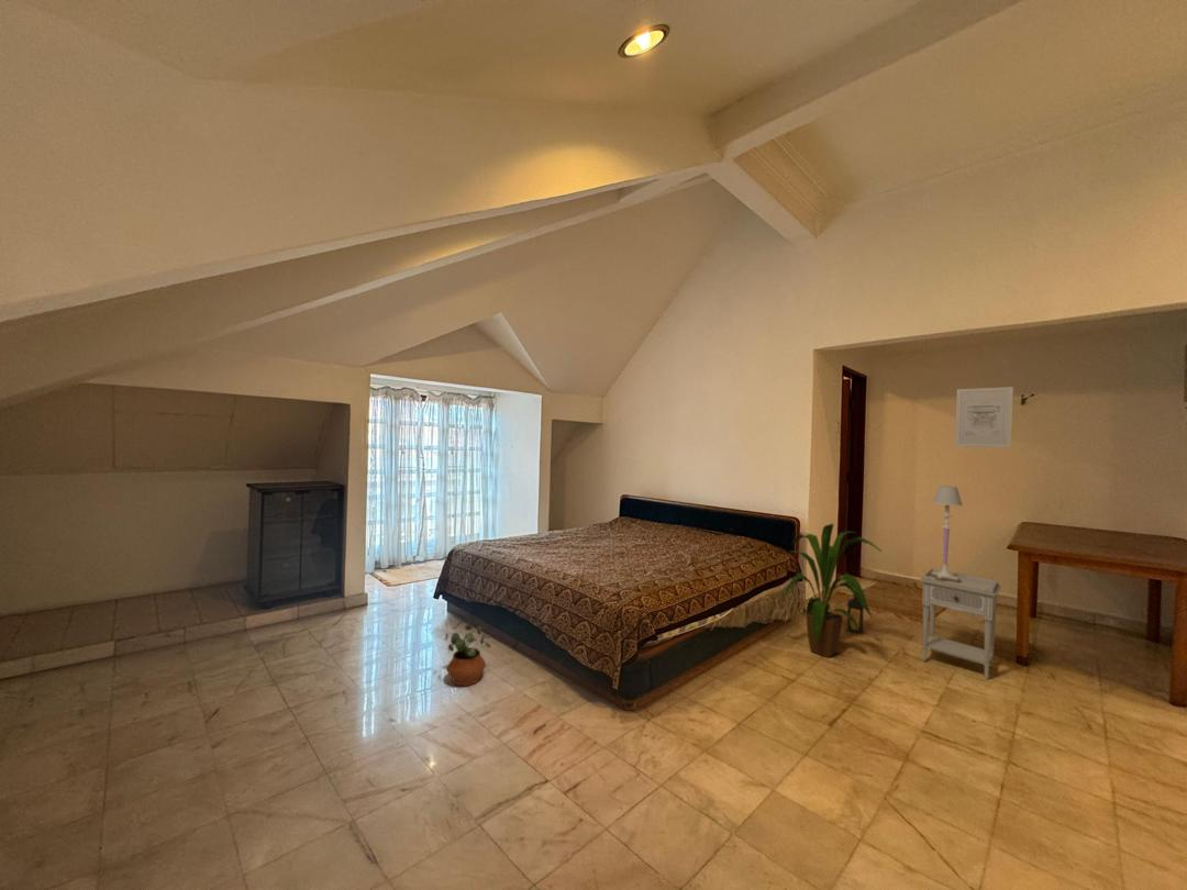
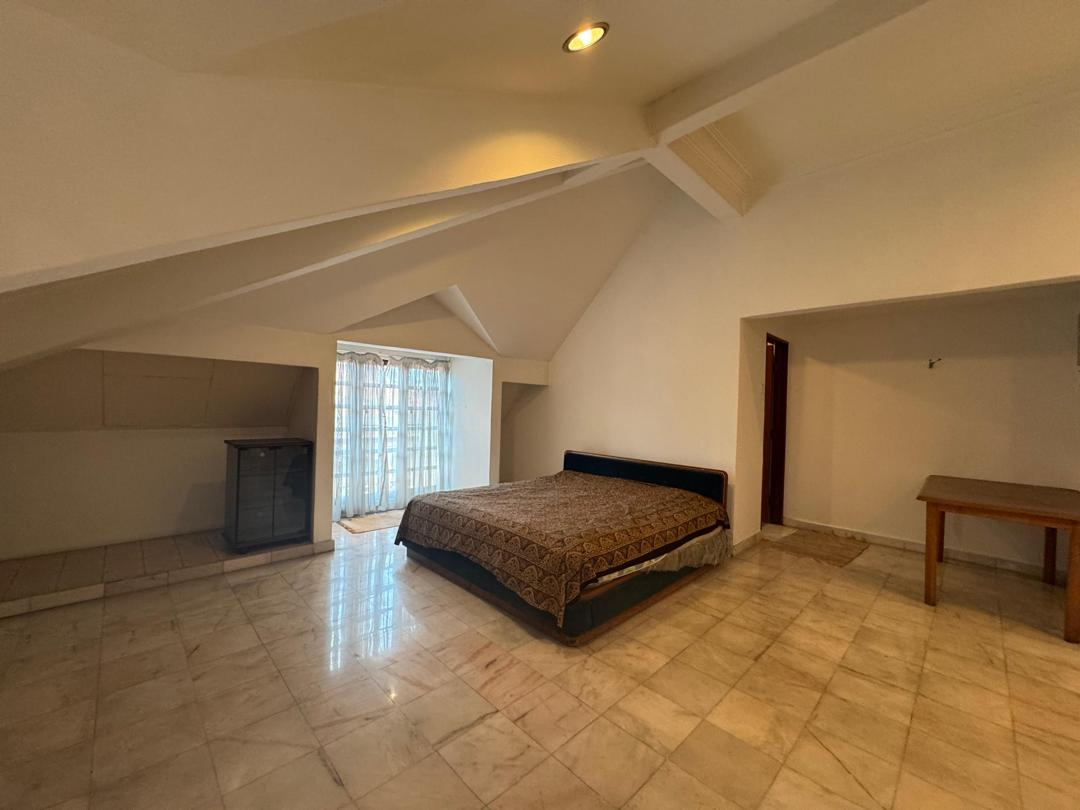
- nightstand [919,567,1002,681]
- lantern [845,594,865,635]
- potted plant [445,623,492,687]
- wall art [954,386,1014,449]
- house plant [779,523,884,659]
- table lamp [929,485,964,582]
